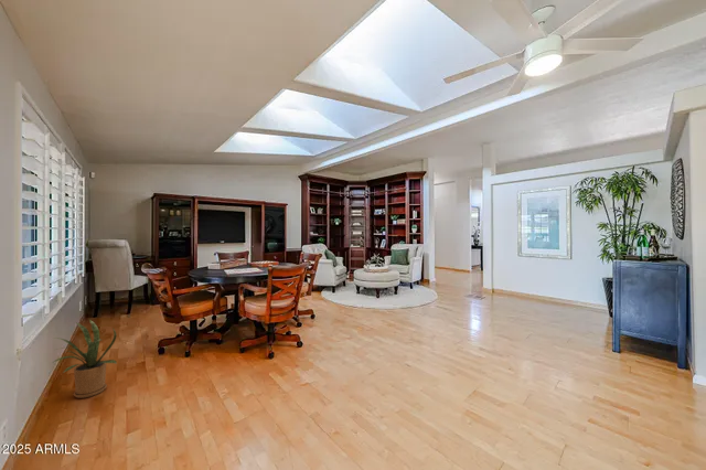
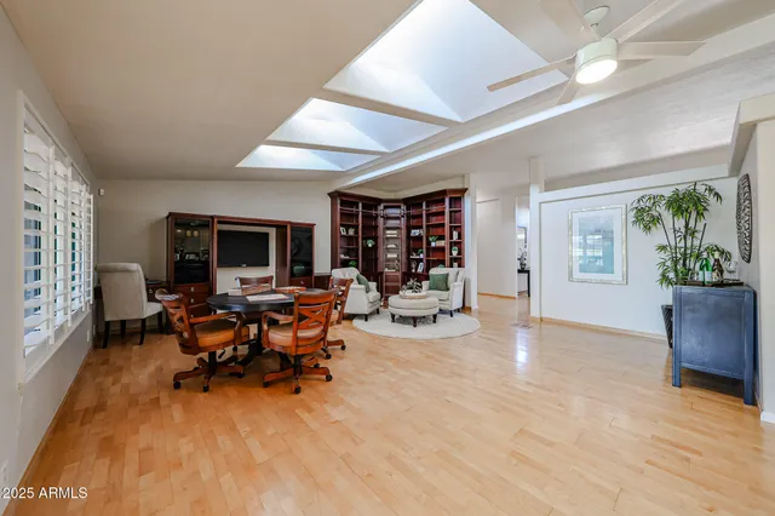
- house plant [50,319,118,399]
